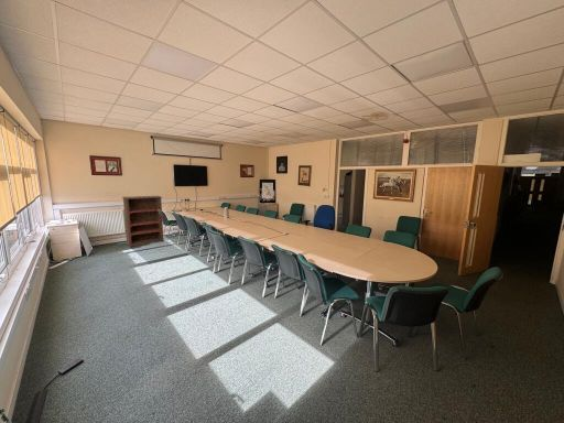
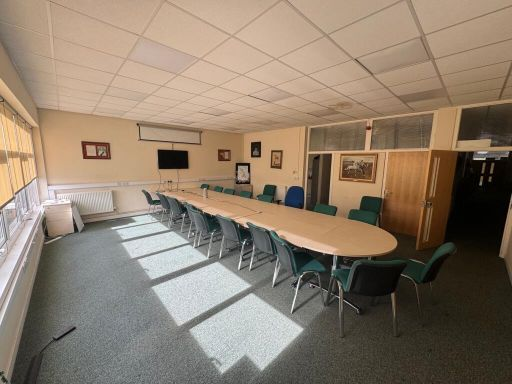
- bookshelf [121,195,165,248]
